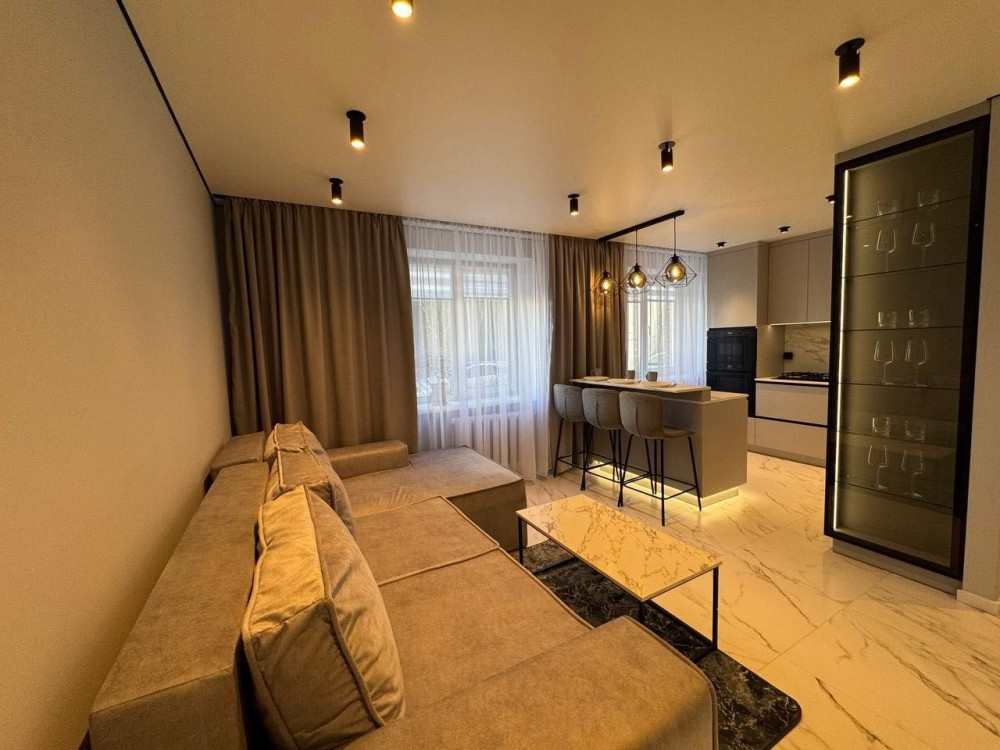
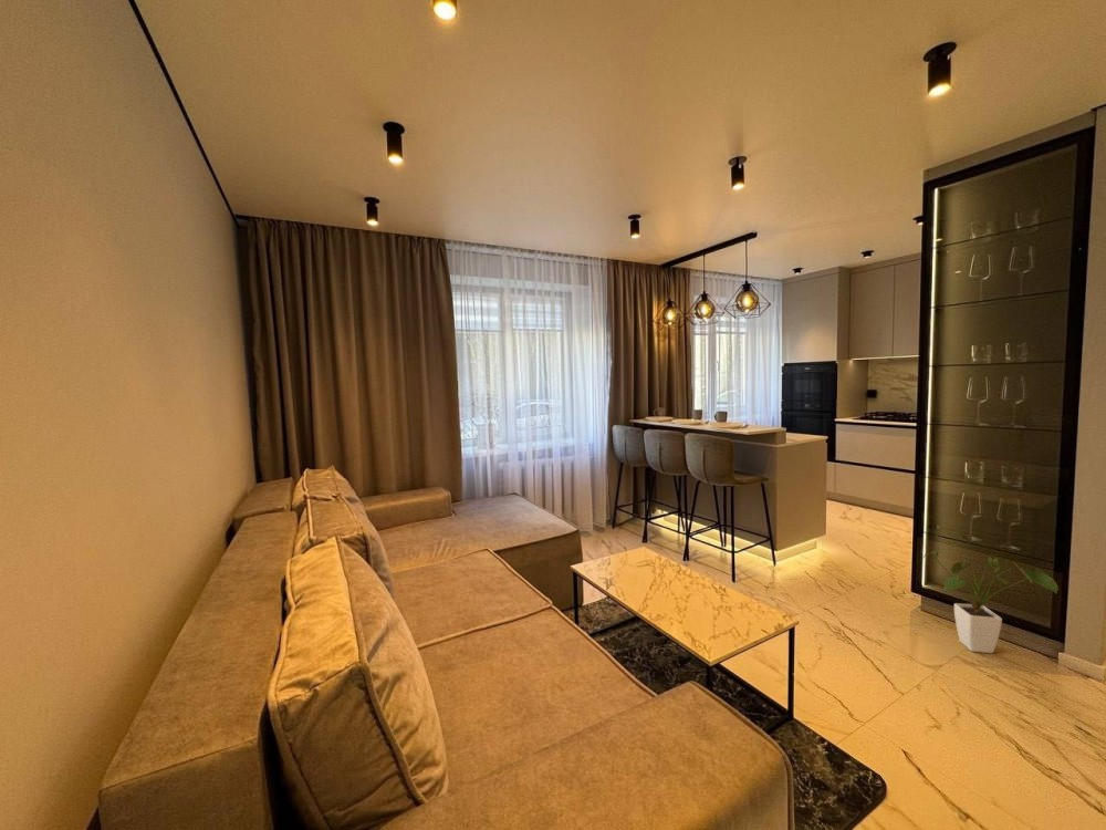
+ house plant [920,548,1060,654]
